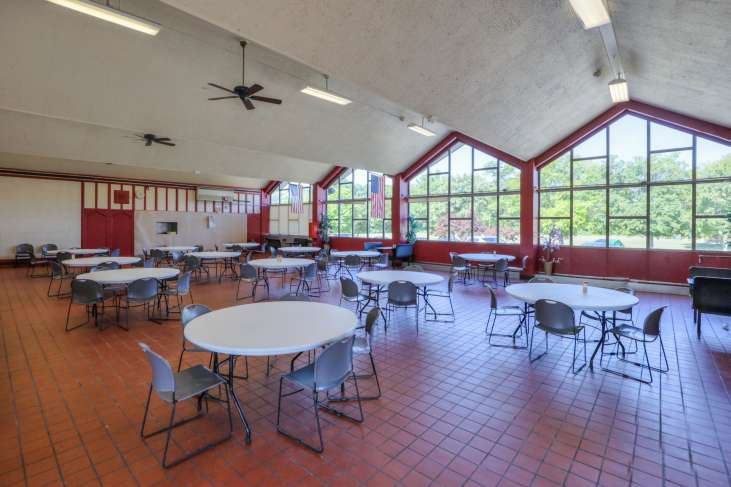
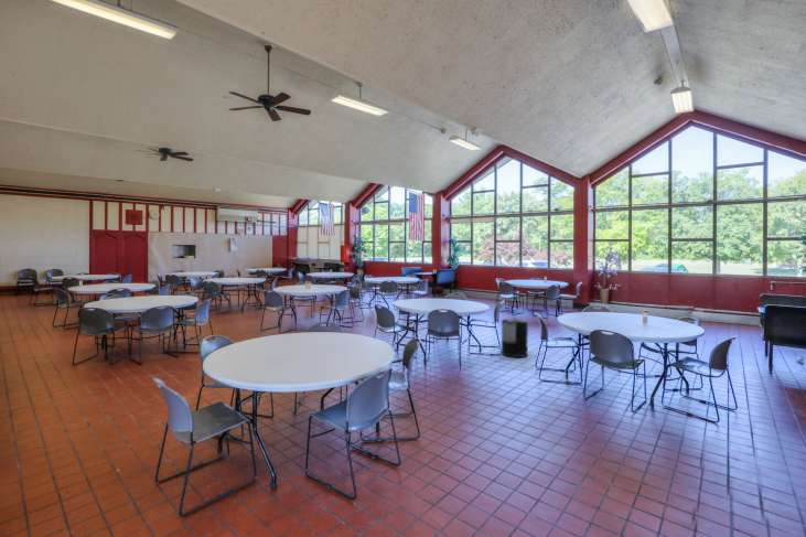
+ trash can [501,319,529,358]
